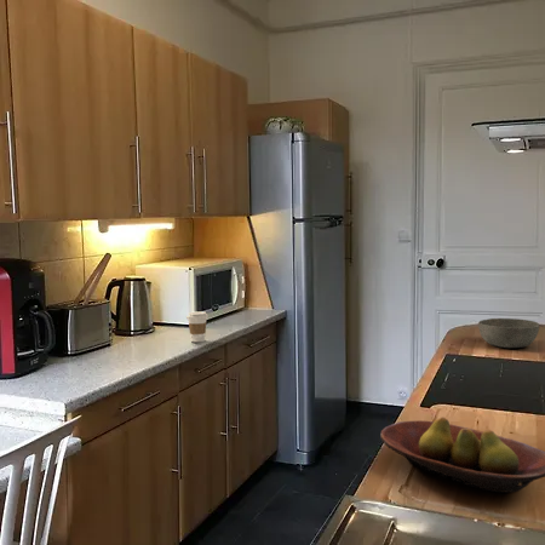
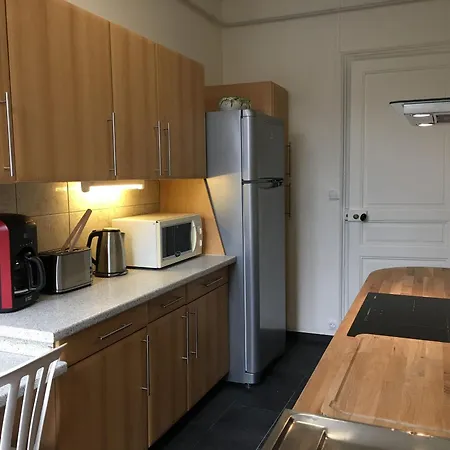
- coffee cup [185,310,210,344]
- fruit bowl [379,417,545,494]
- bowl [477,317,540,349]
